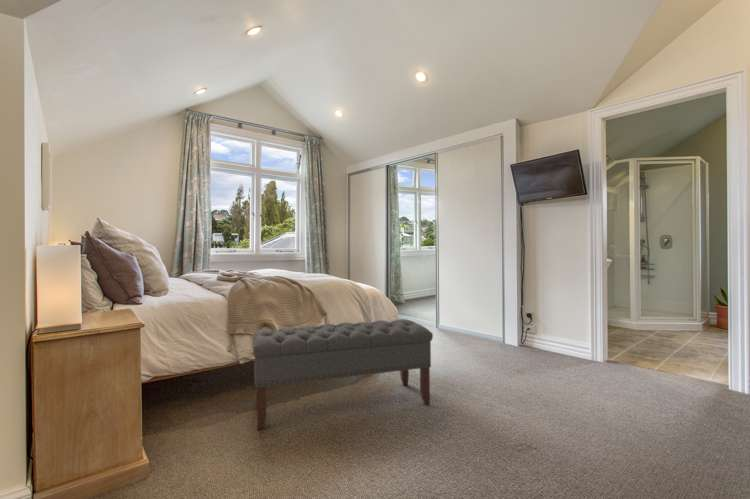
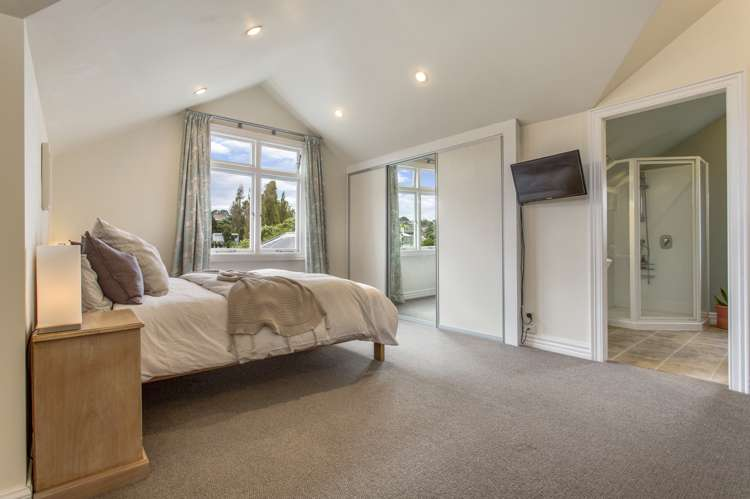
- bench [252,318,434,431]
